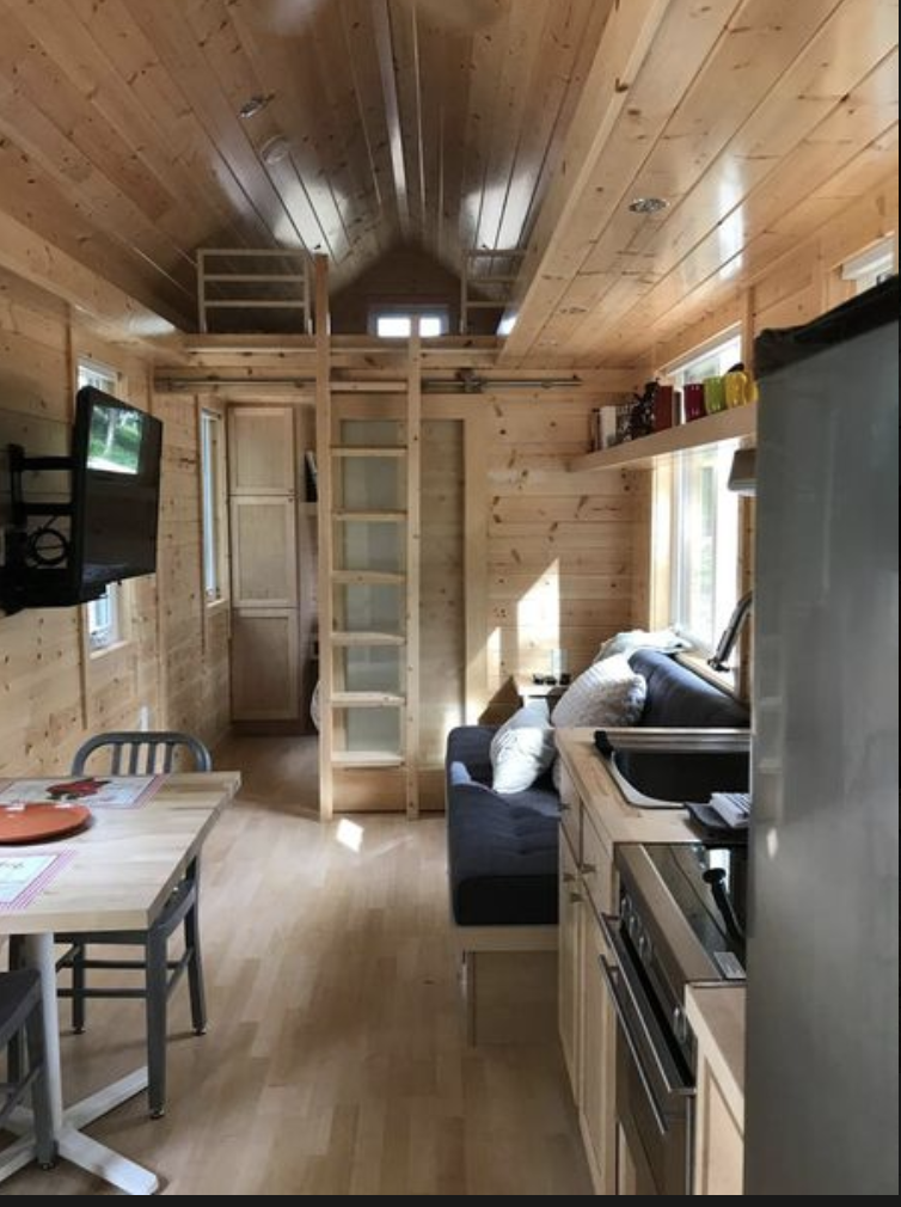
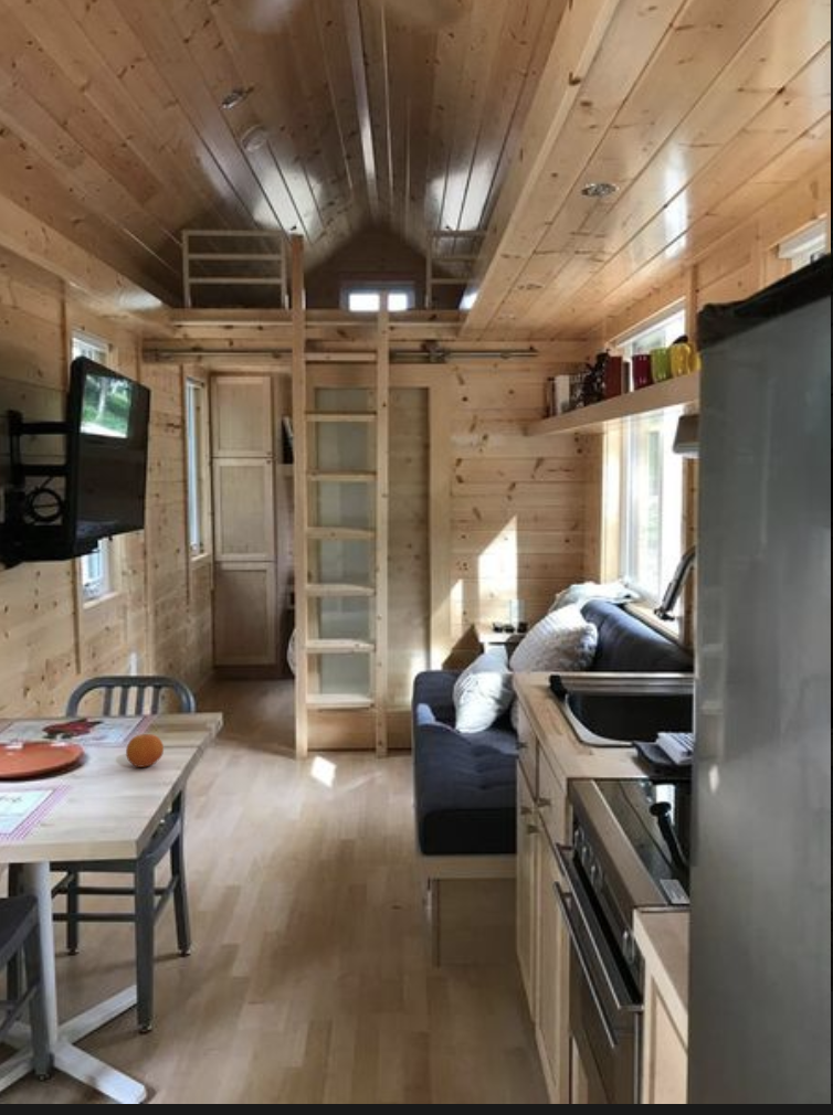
+ fruit [125,733,165,768]
